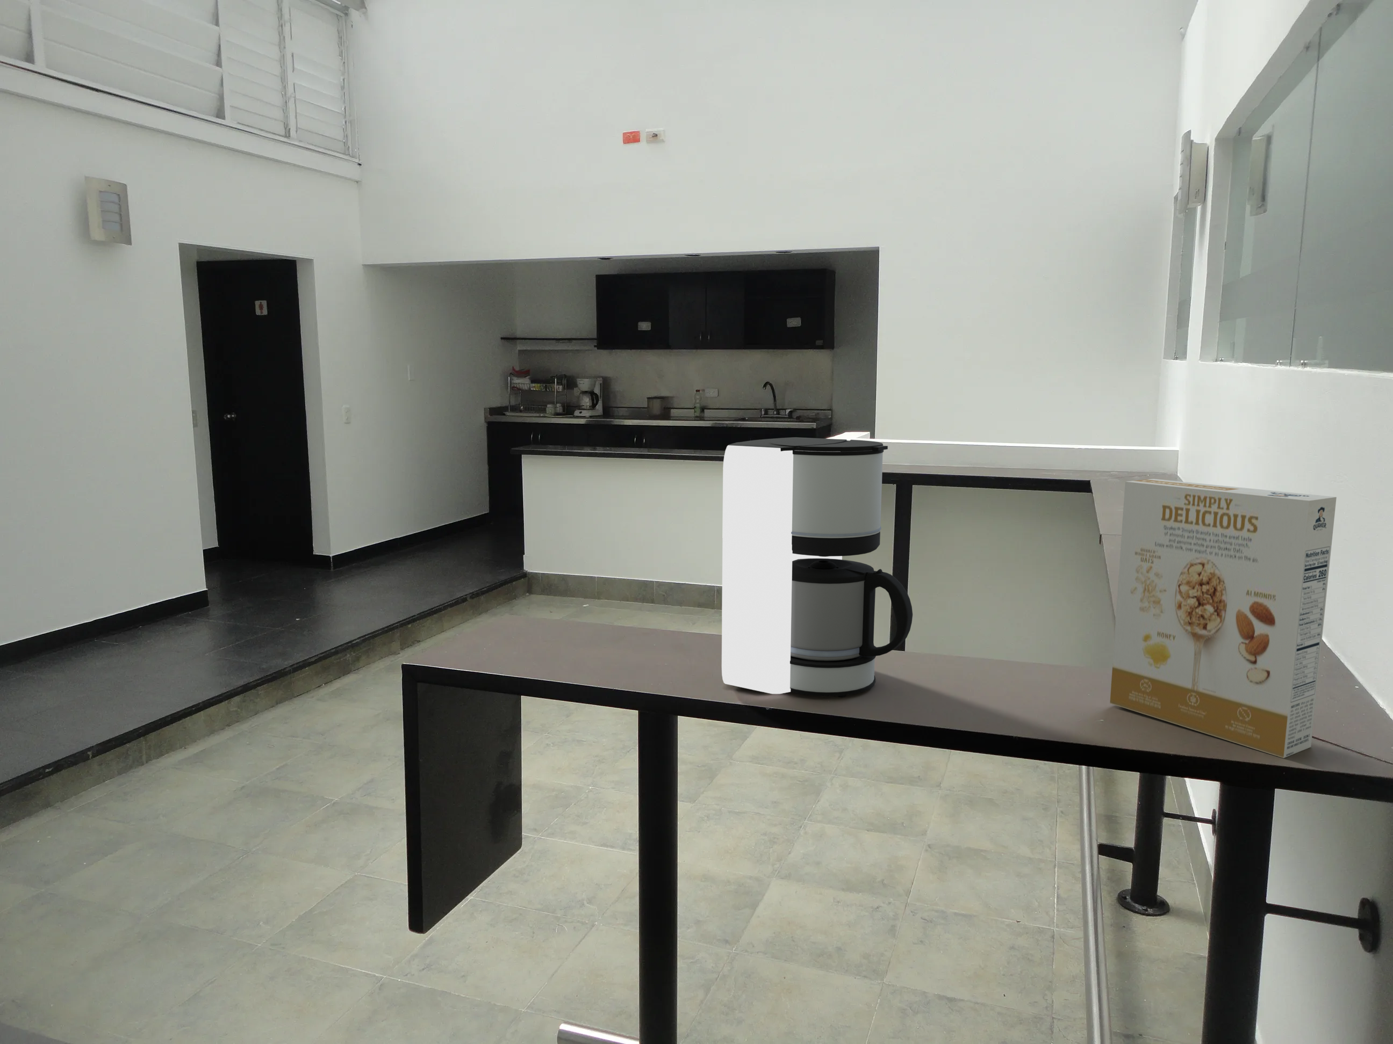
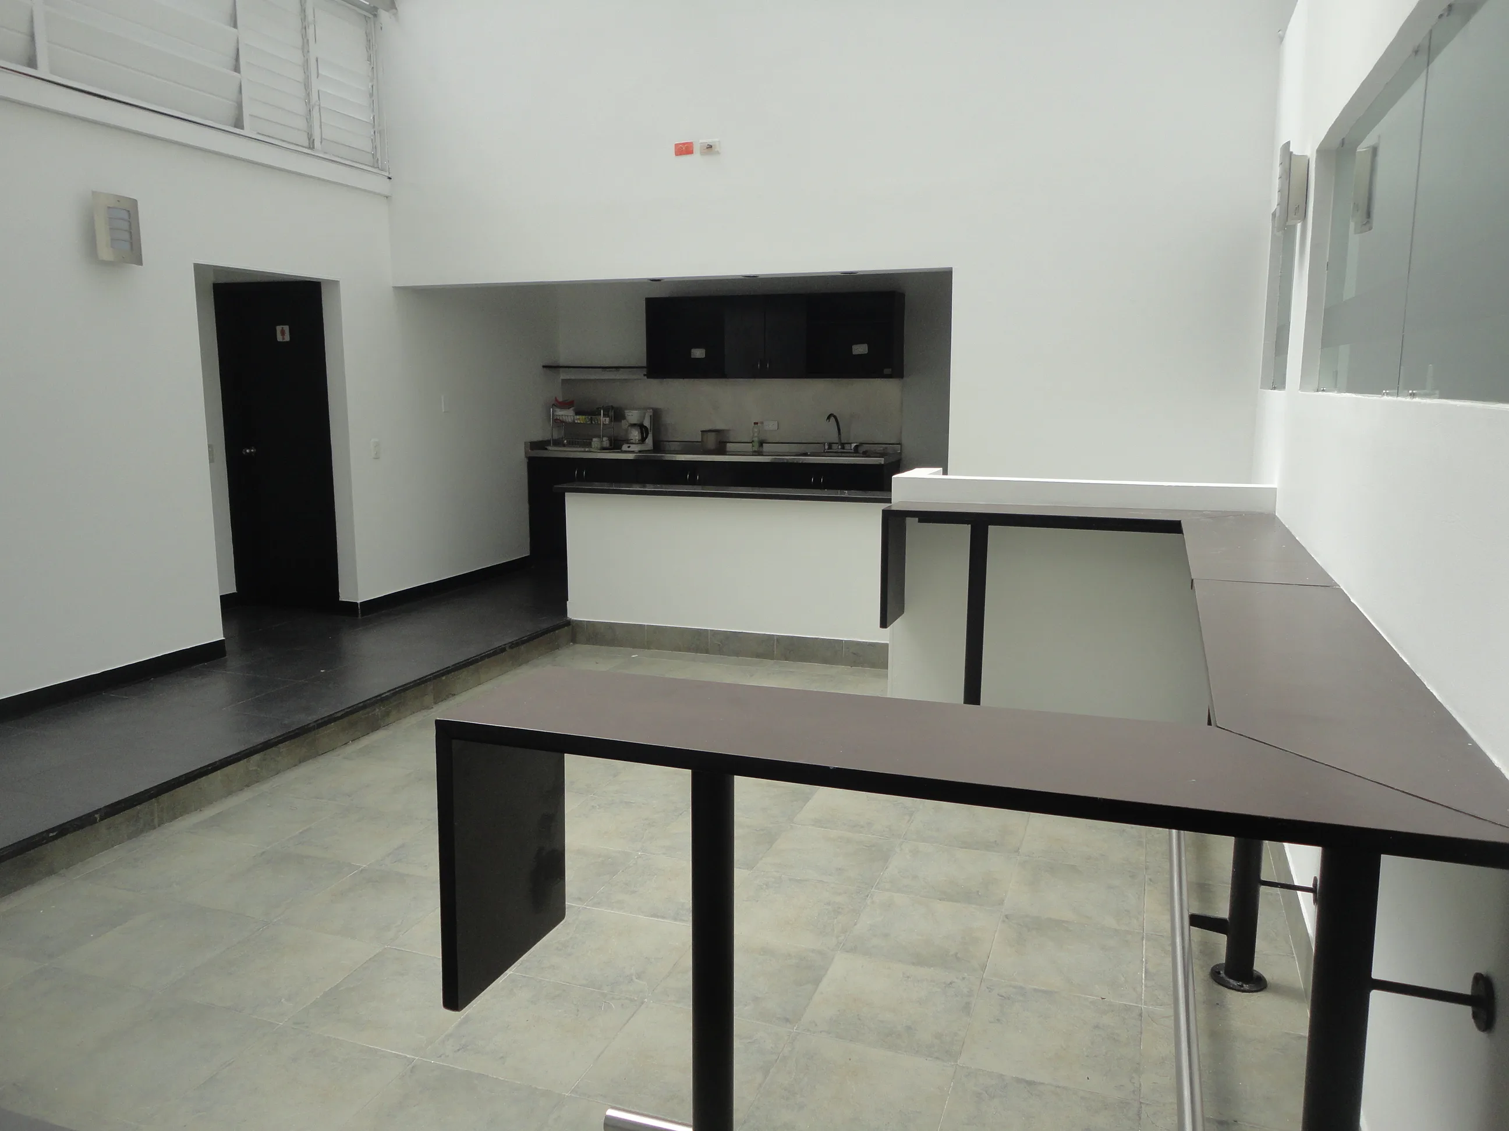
- coffee maker [722,436,913,697]
- cereal box [1109,478,1337,758]
